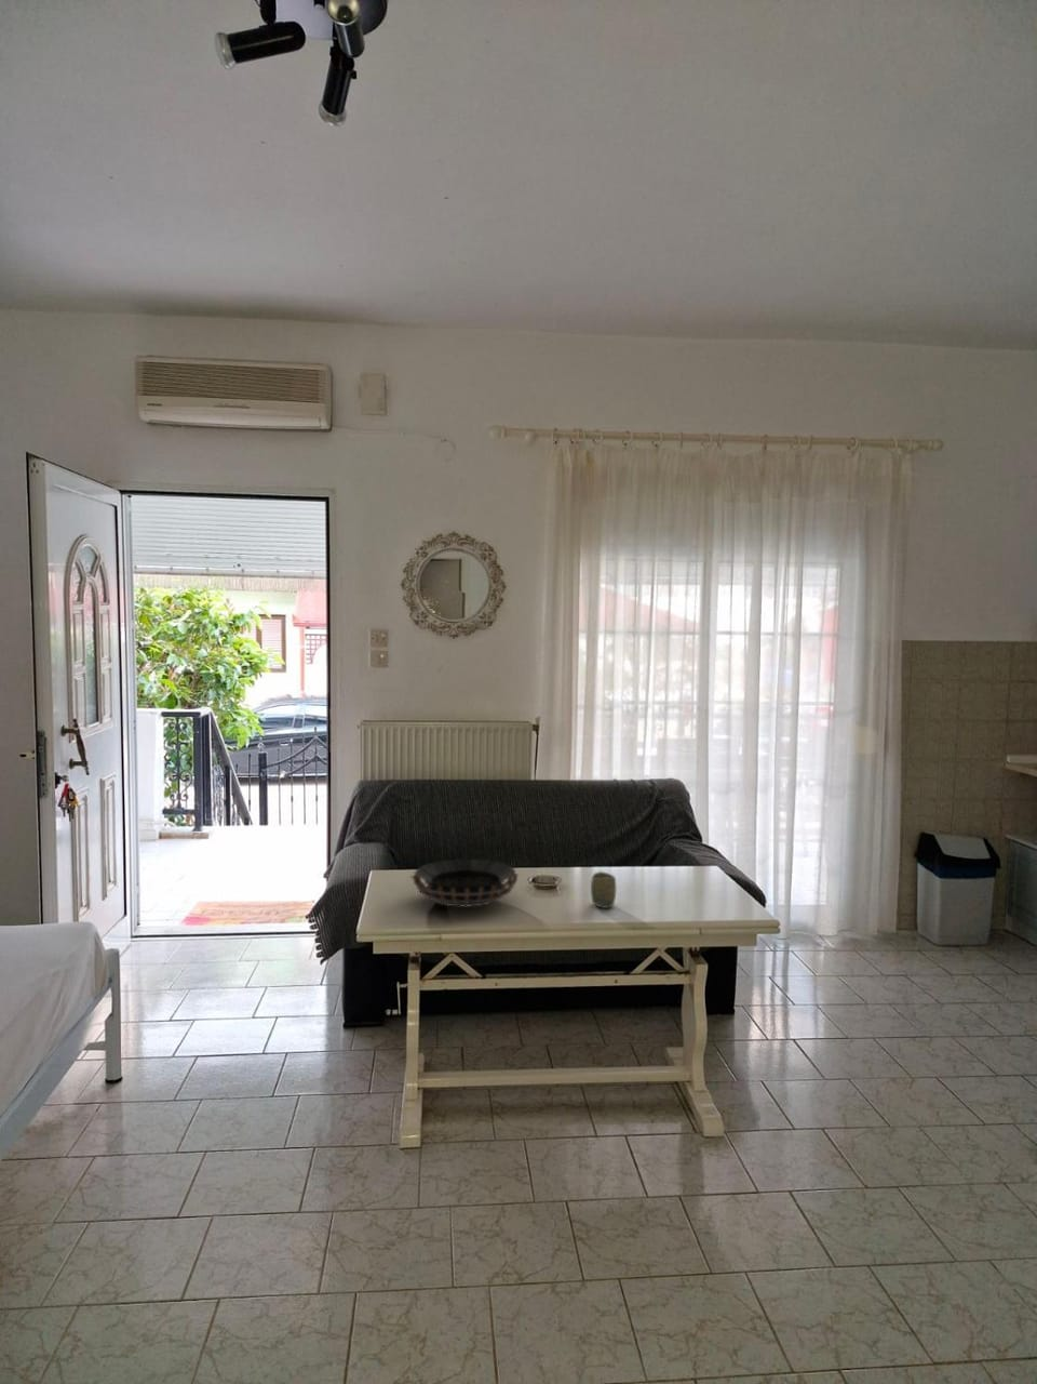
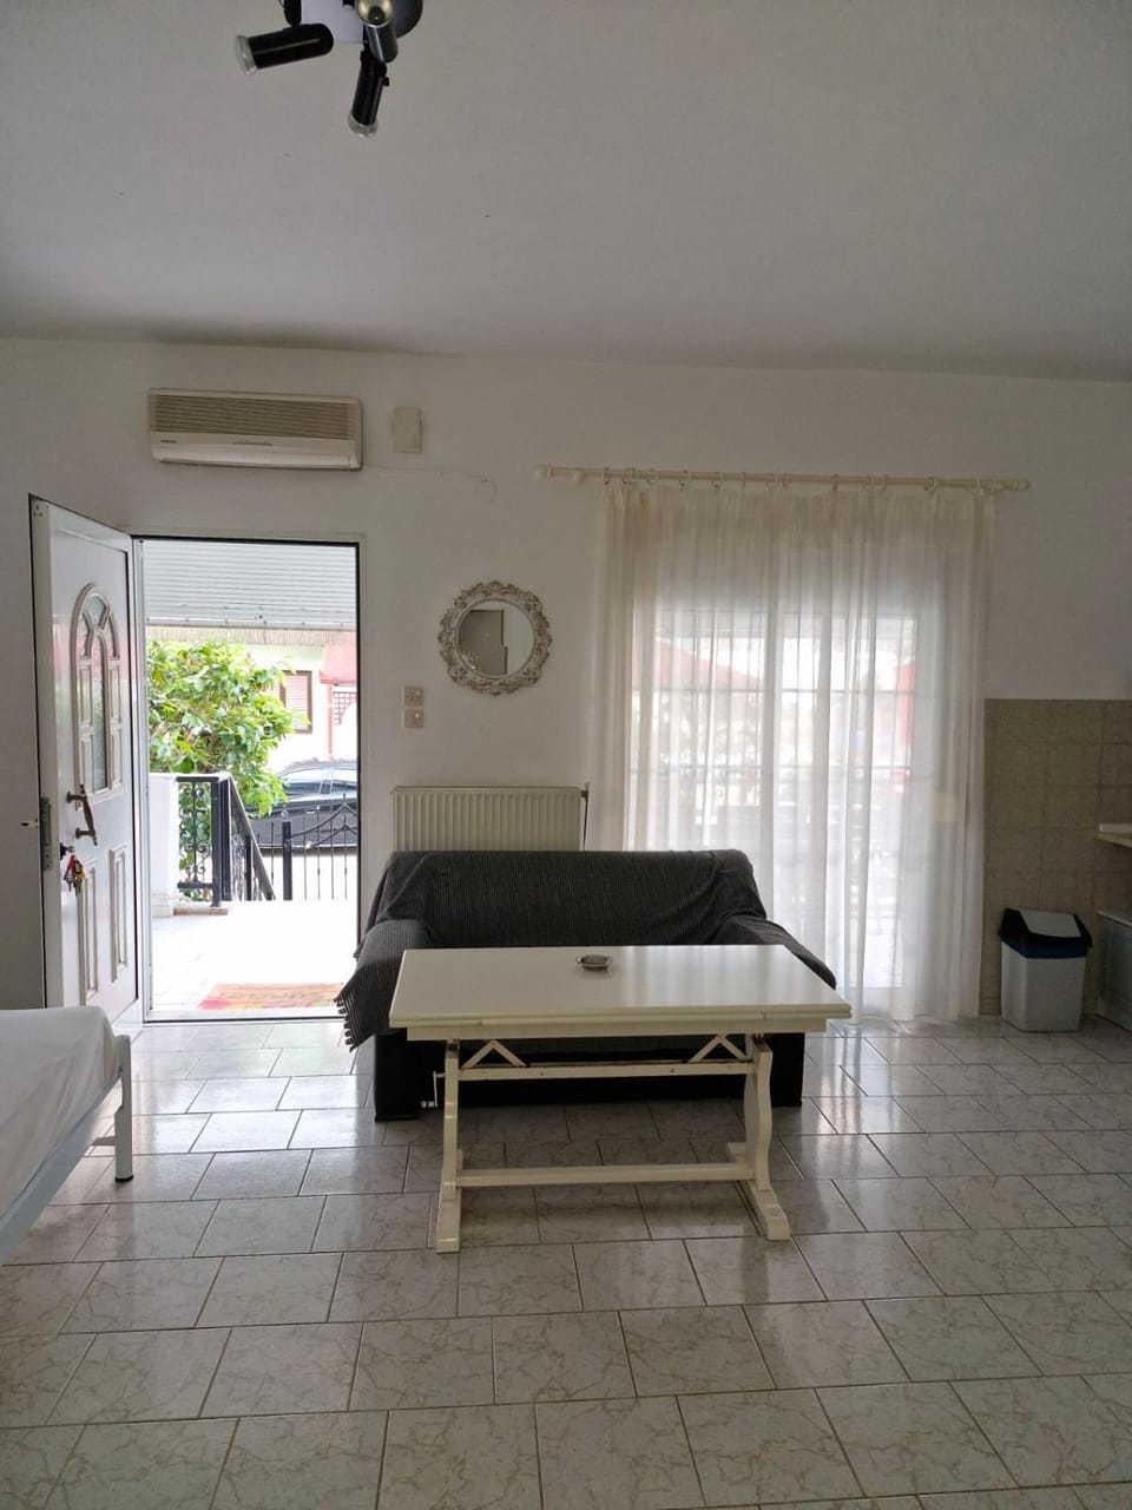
- decorative bowl [408,859,520,908]
- cup [589,871,617,909]
